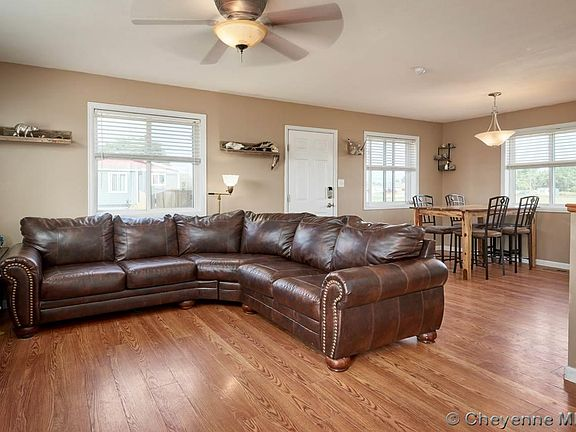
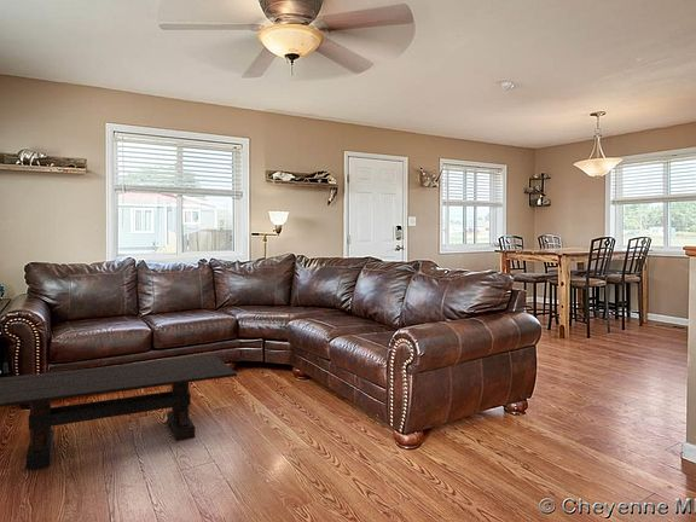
+ coffee table [0,354,238,471]
